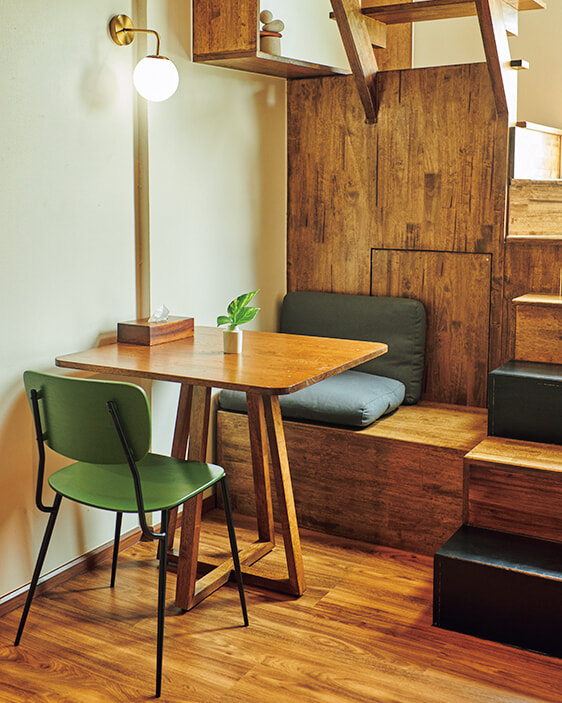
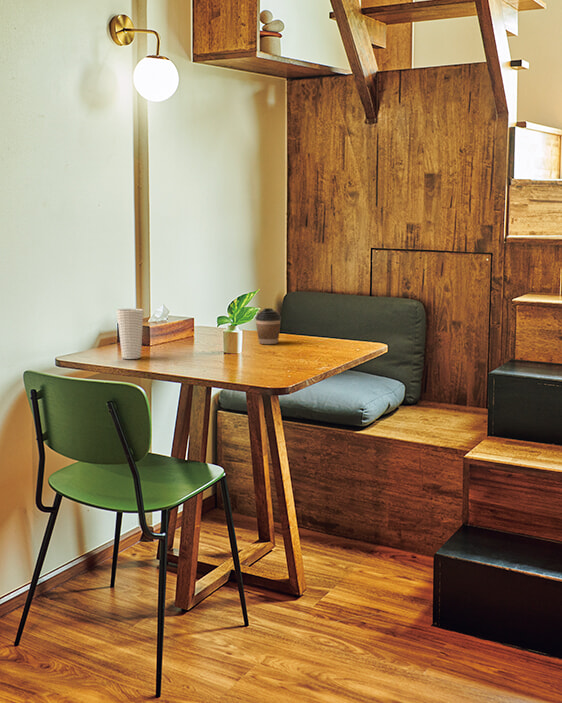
+ coffee cup [255,307,282,345]
+ cup [116,308,145,360]
